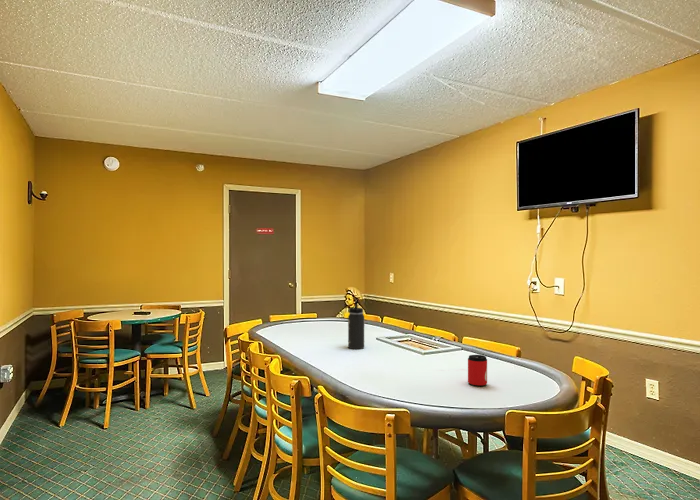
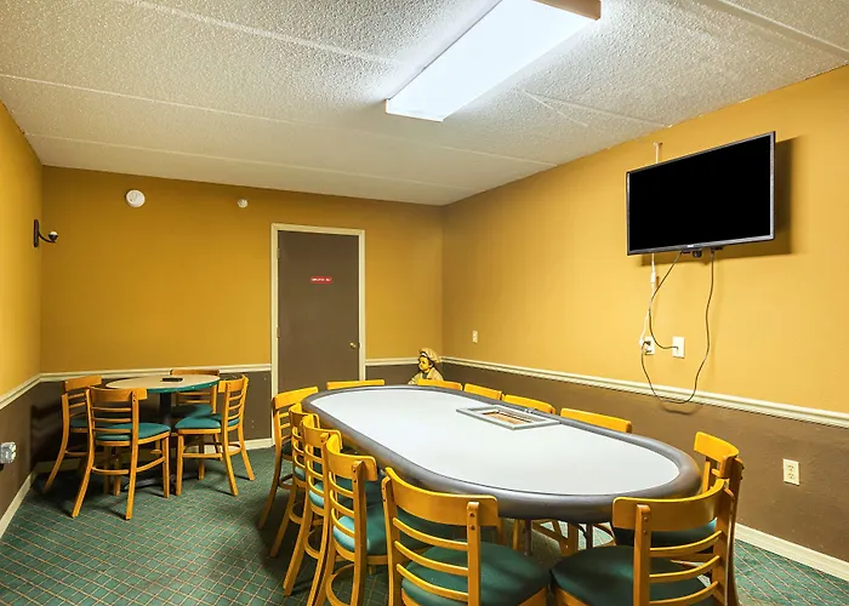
- can [467,354,488,387]
- thermos bottle [347,300,366,350]
